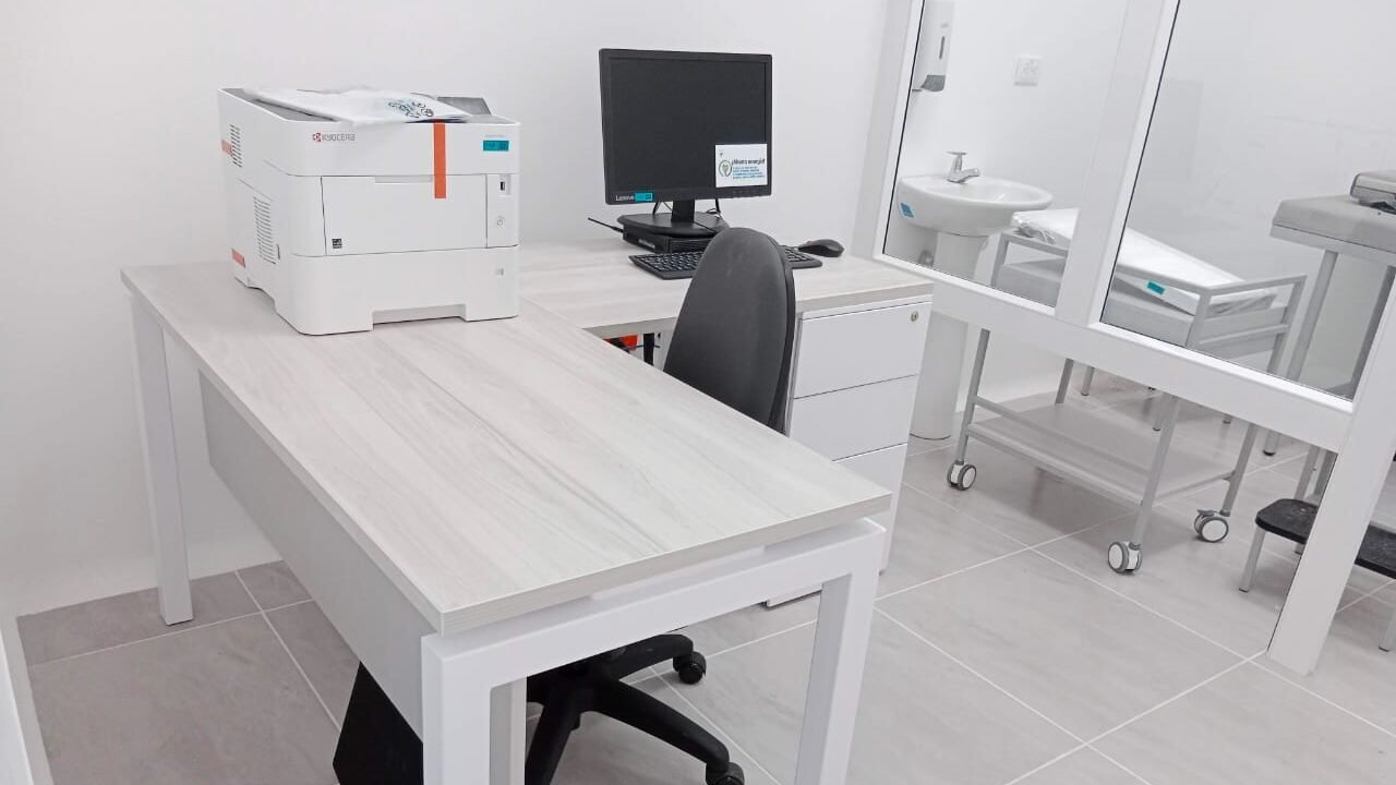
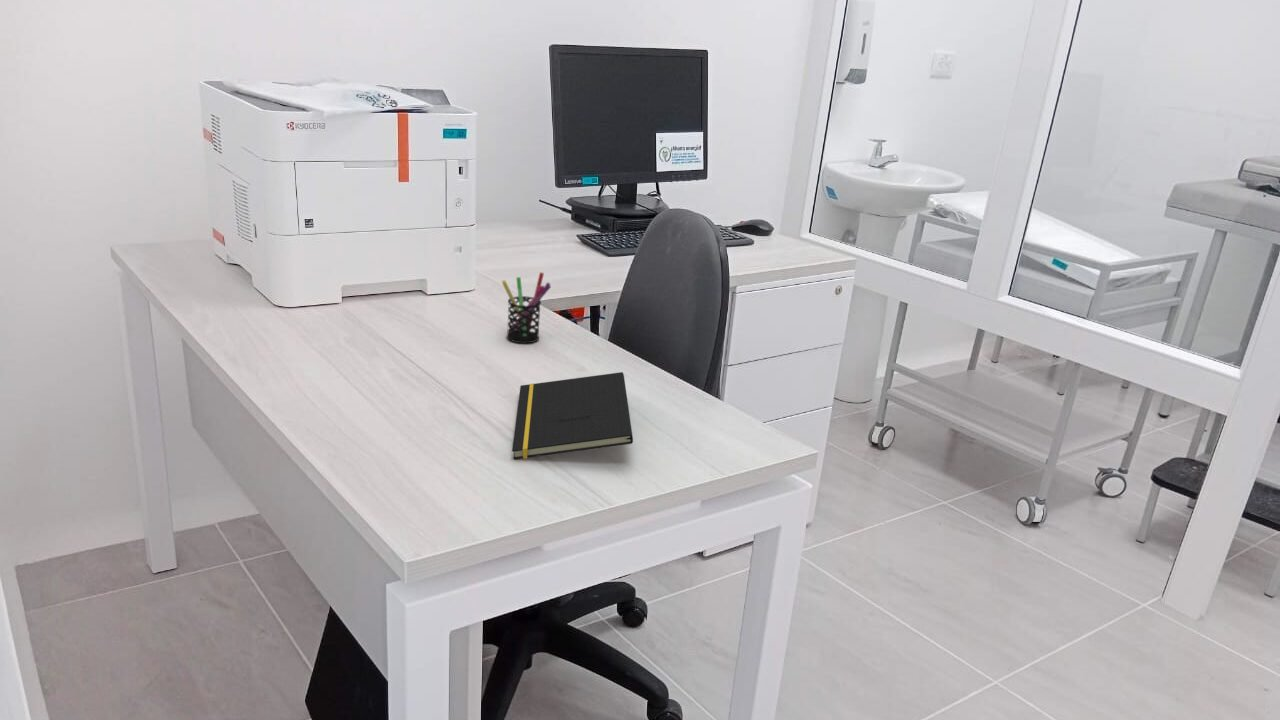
+ pen holder [501,271,552,344]
+ notepad [511,371,634,460]
